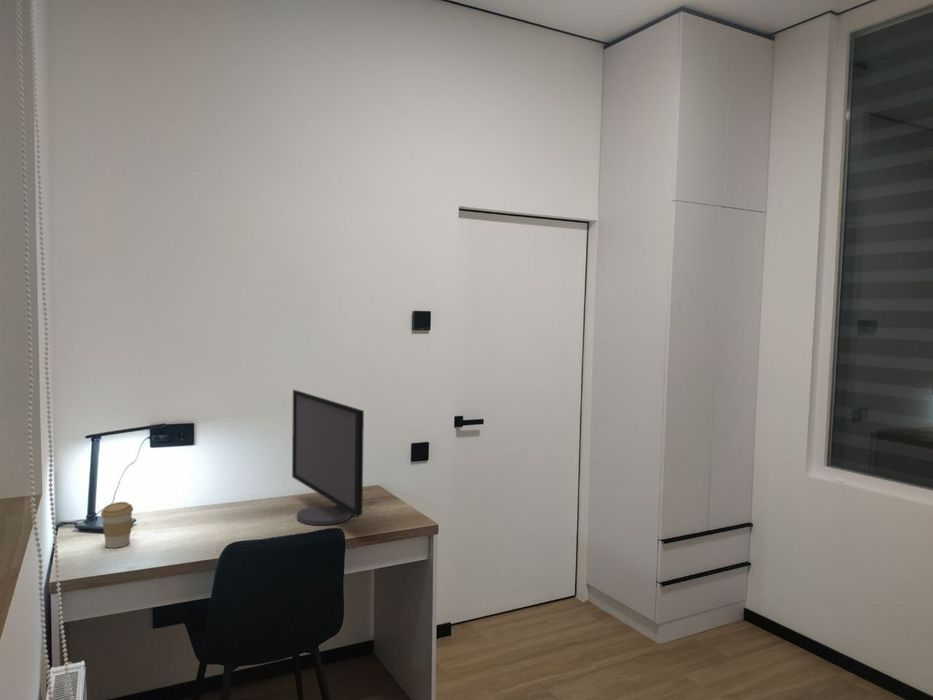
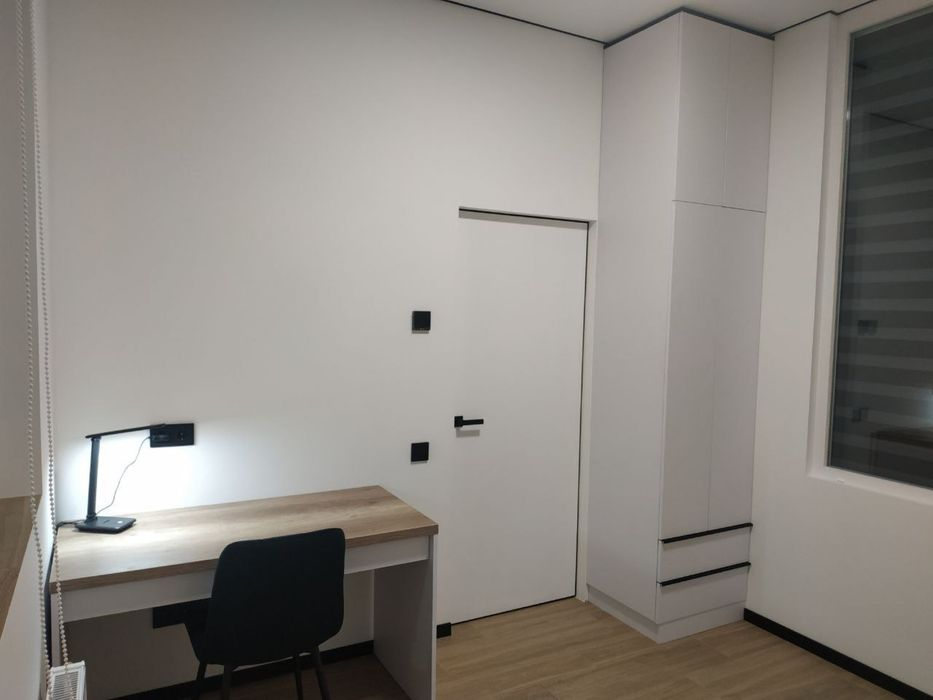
- computer monitor [291,389,365,526]
- coffee cup [100,501,134,549]
